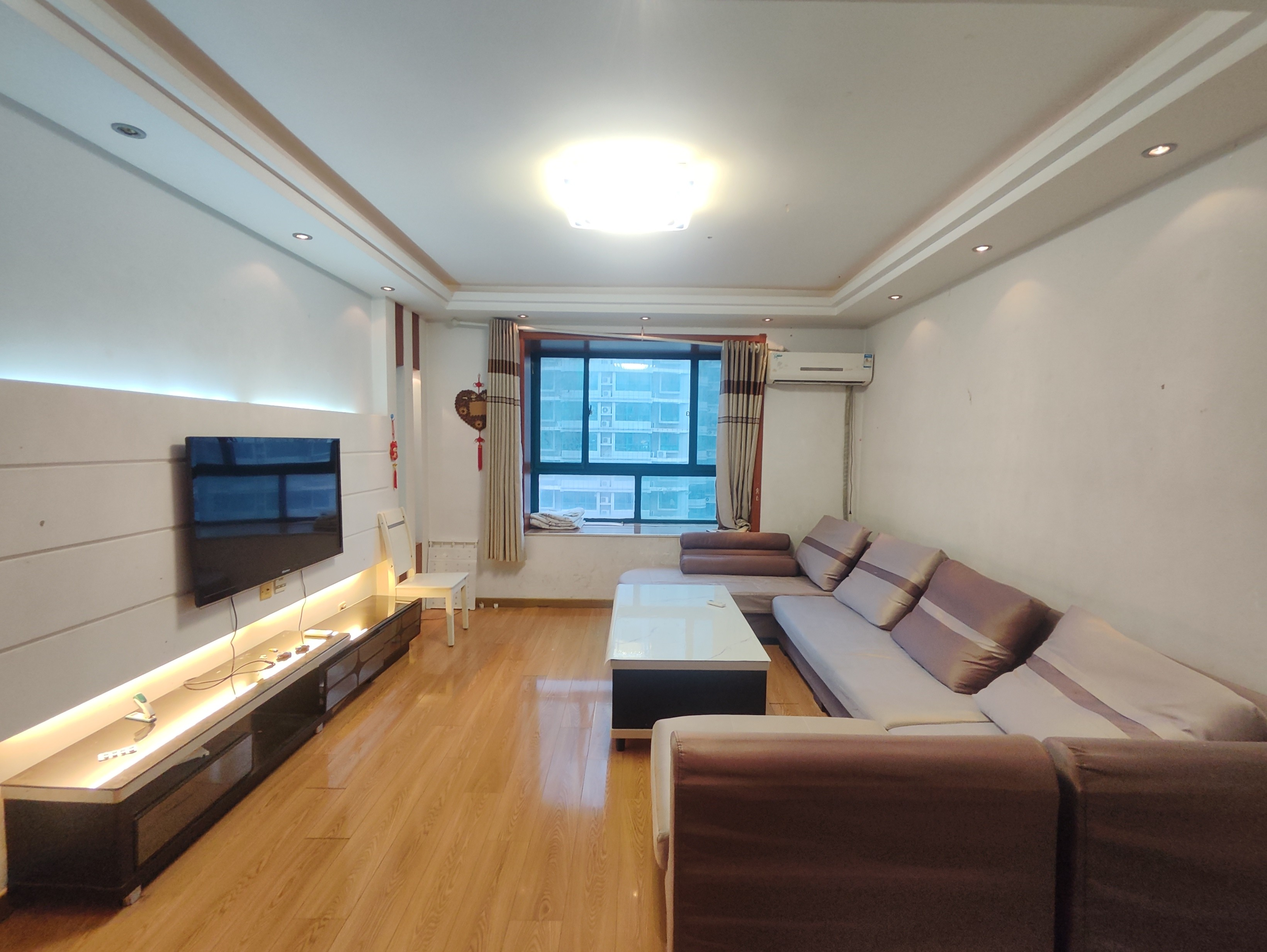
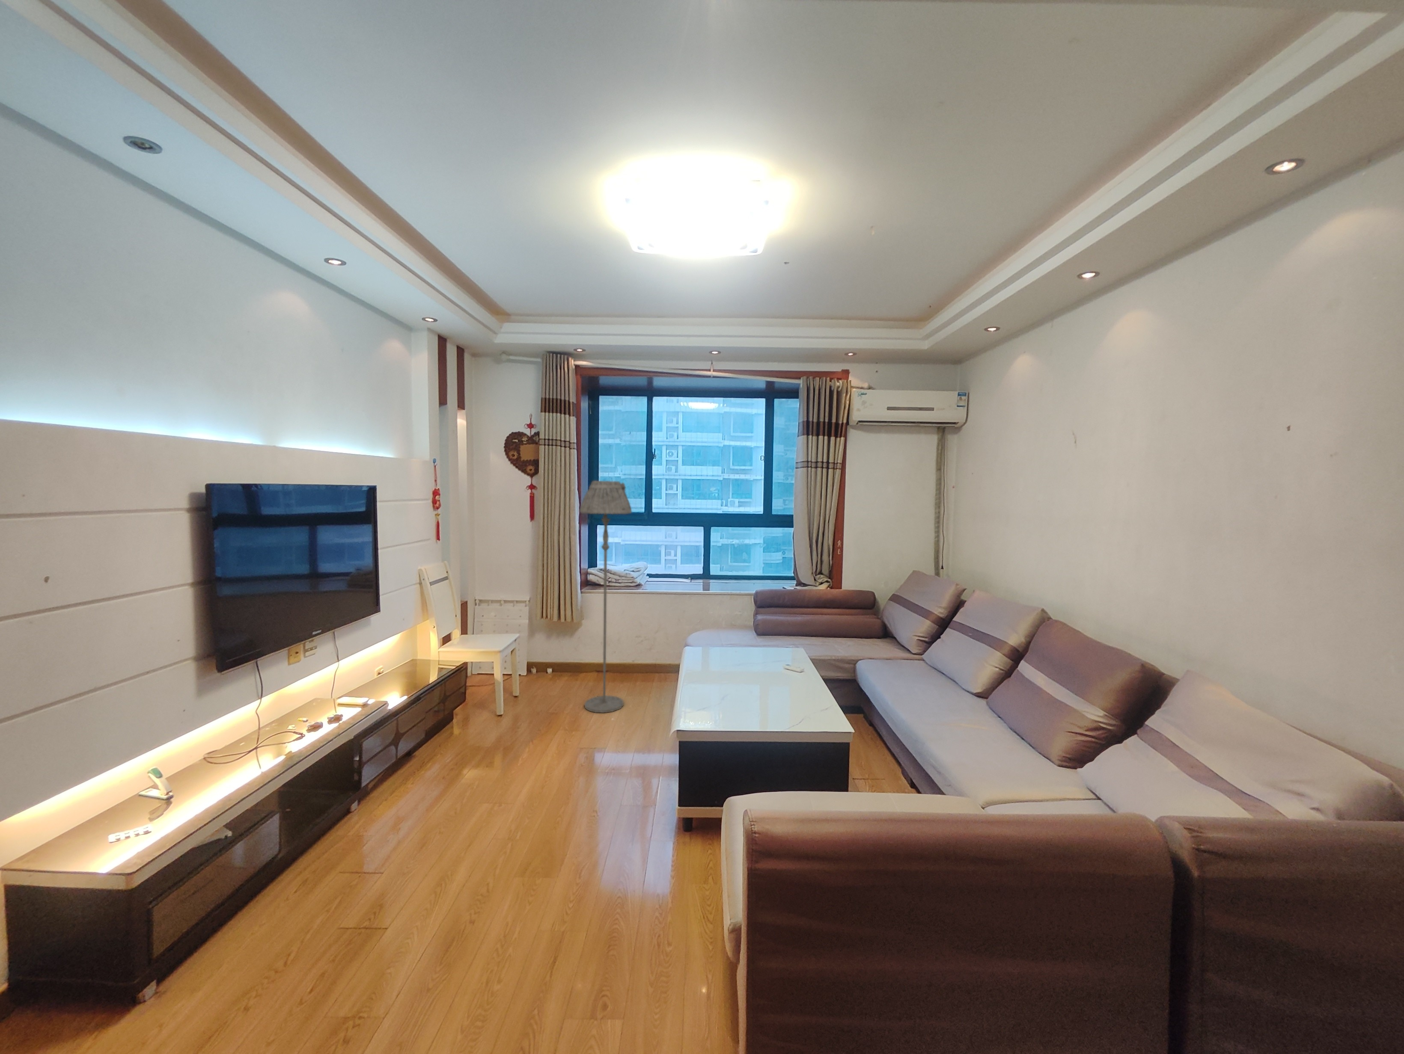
+ floor lamp [580,479,633,713]
